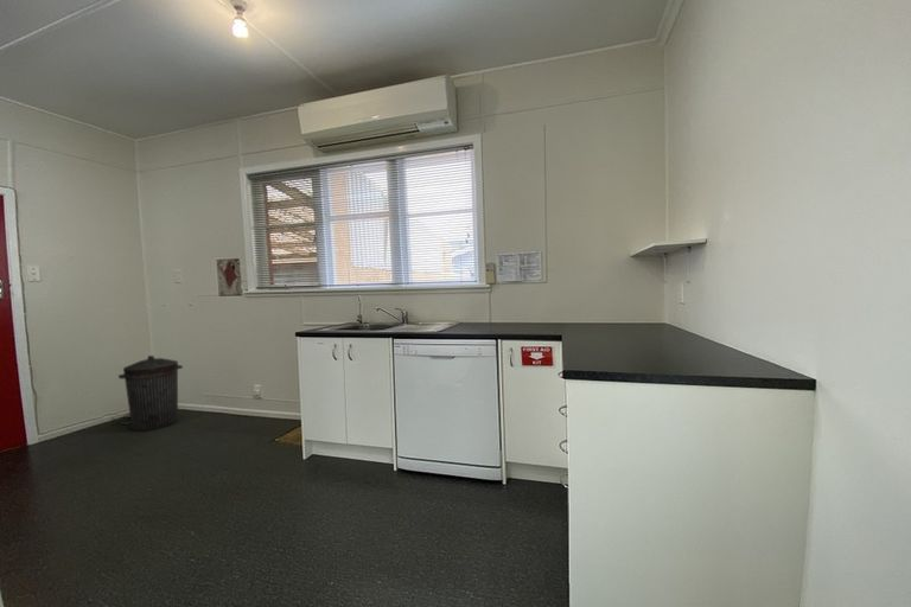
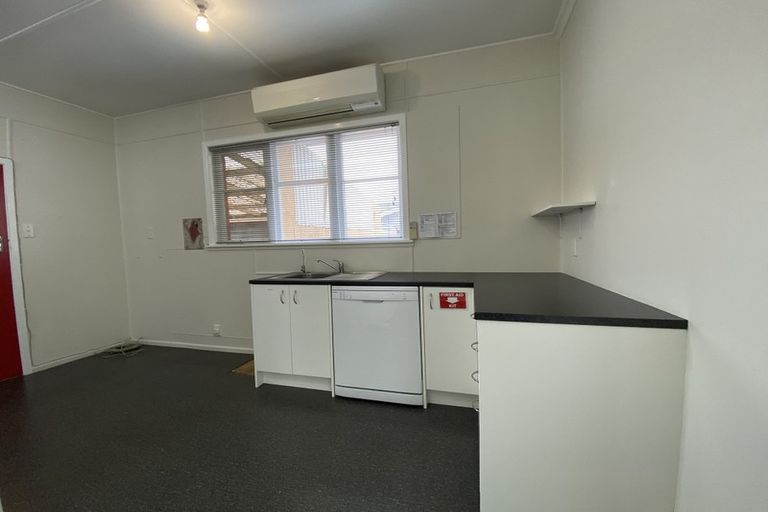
- trash can [117,354,184,433]
